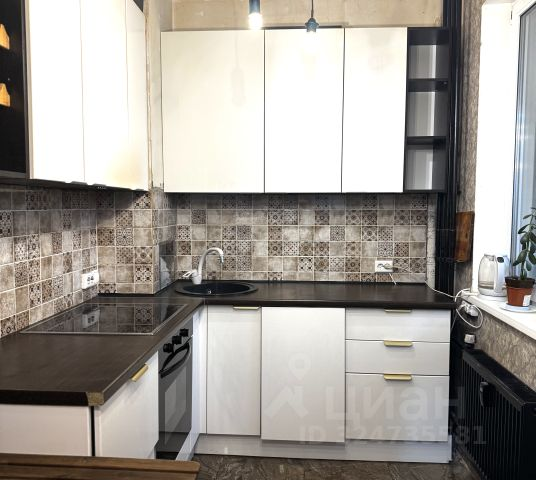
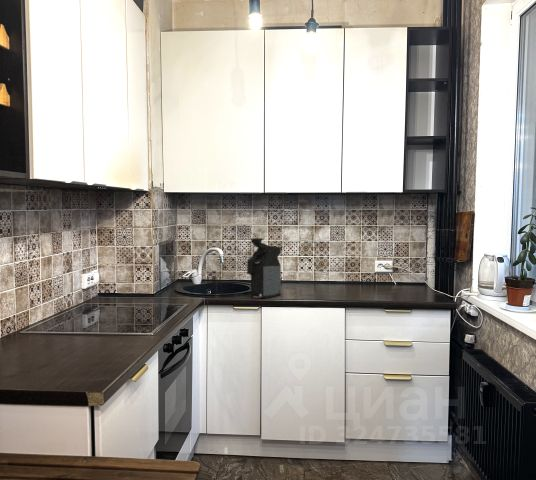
+ coffee maker [246,237,282,299]
